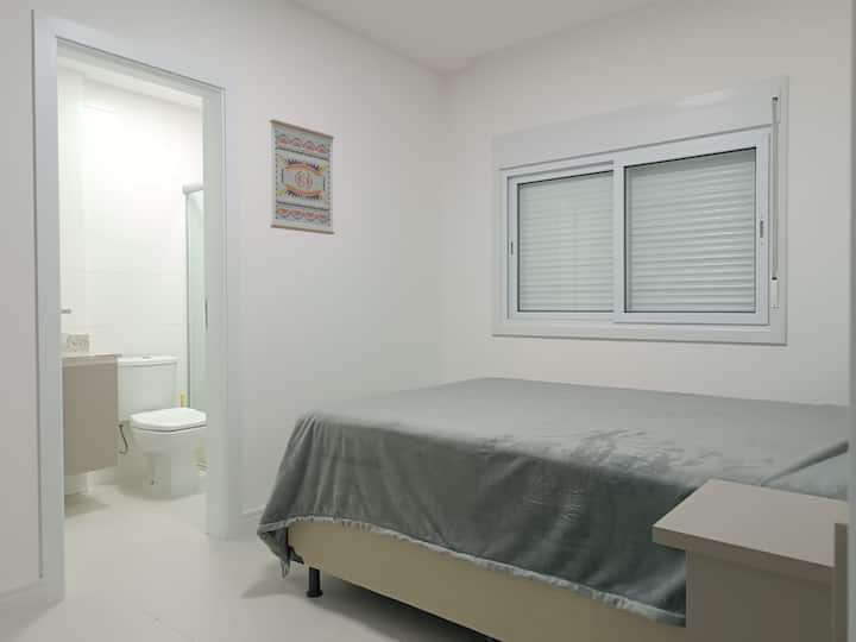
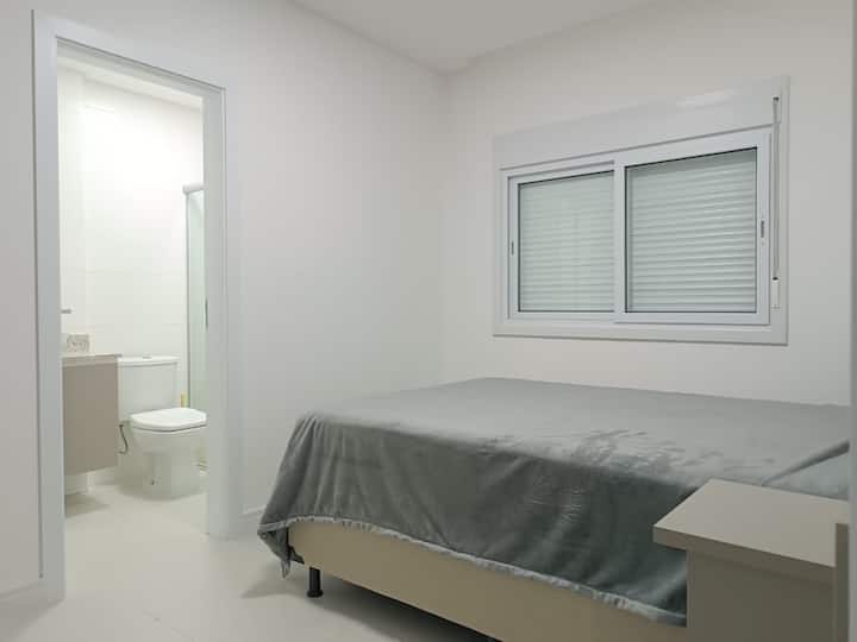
- wall art [269,118,335,235]
